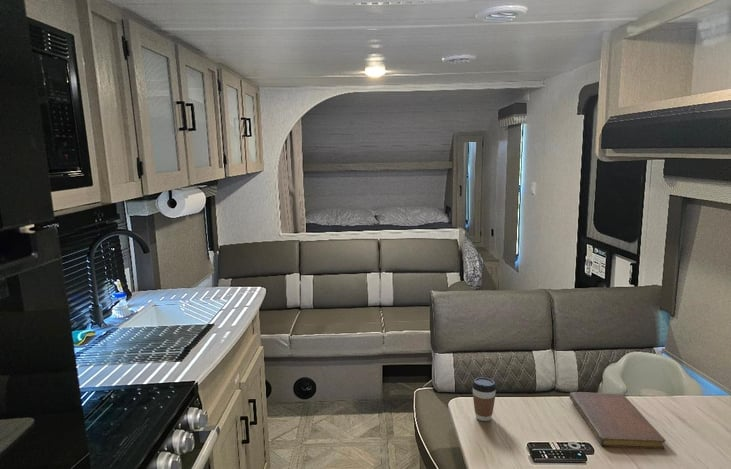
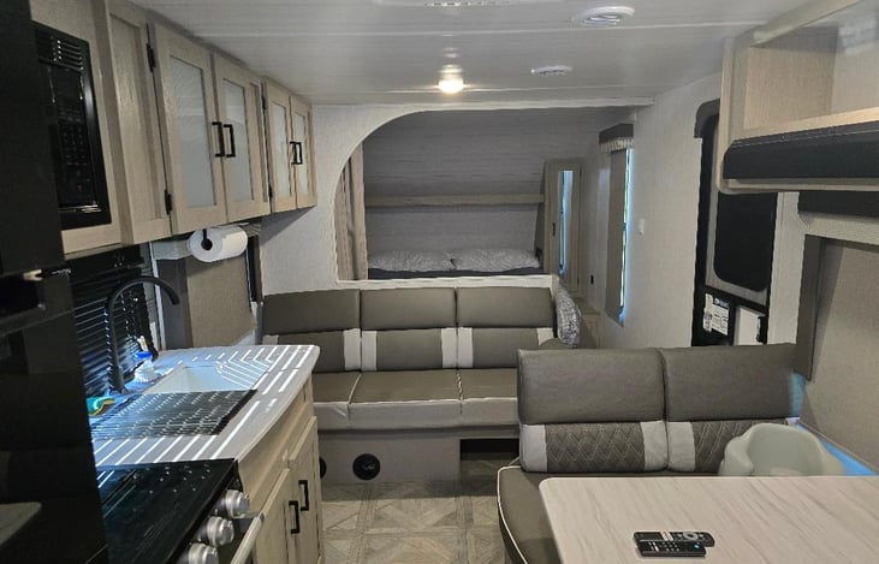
- notebook [568,391,667,450]
- coffee cup [471,376,498,422]
